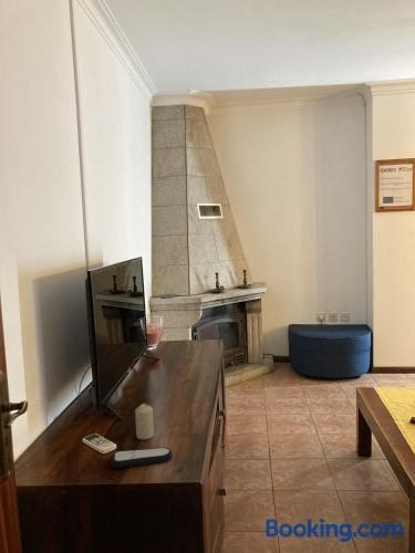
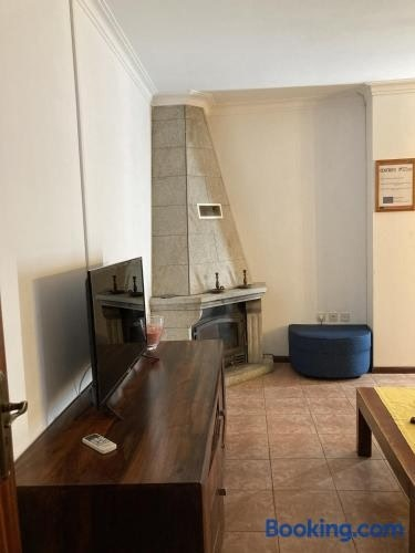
- candle [134,403,155,440]
- remote control [111,447,174,469]
